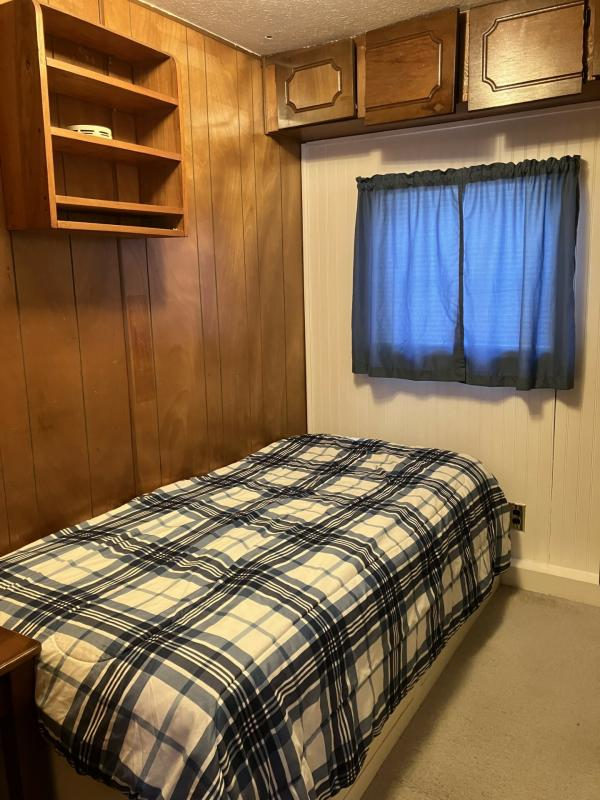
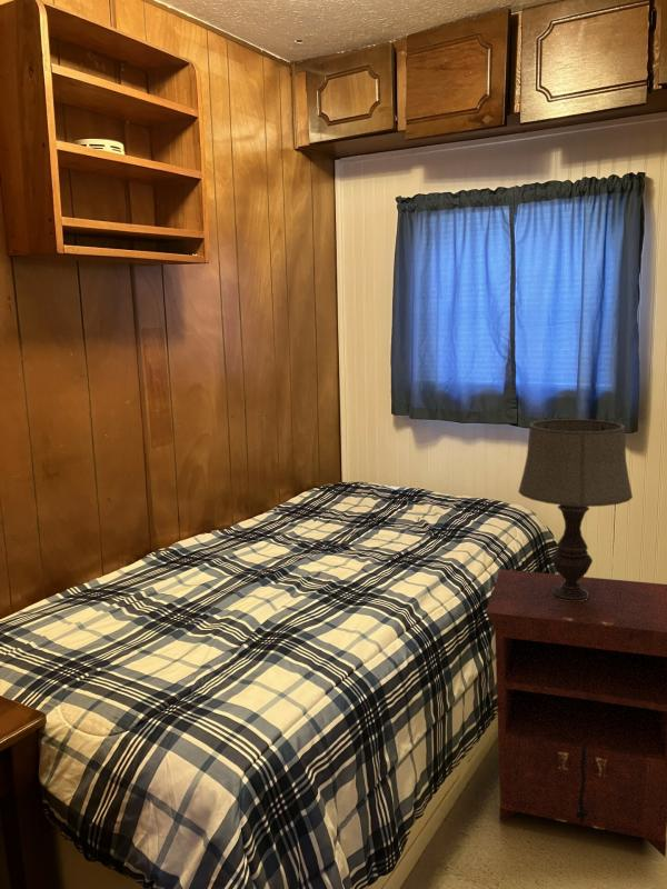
+ table lamp [517,418,634,602]
+ nightstand [485,568,667,858]
